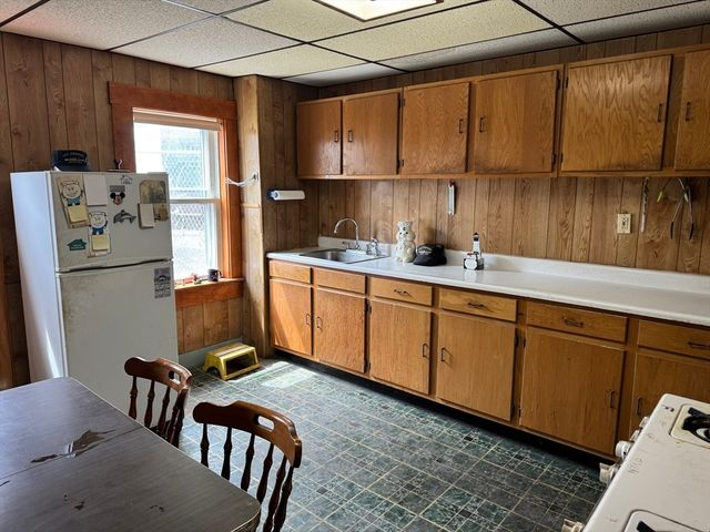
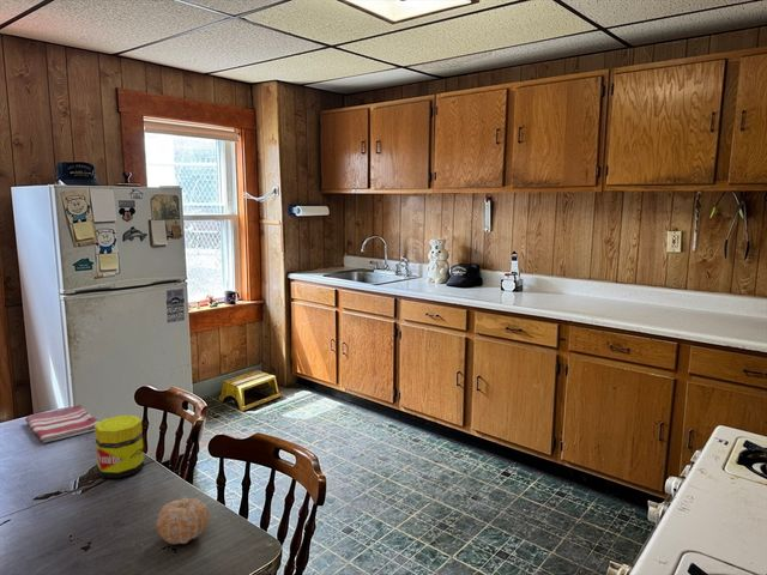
+ dish towel [24,404,99,443]
+ jar [93,414,145,479]
+ fruit [155,497,210,545]
